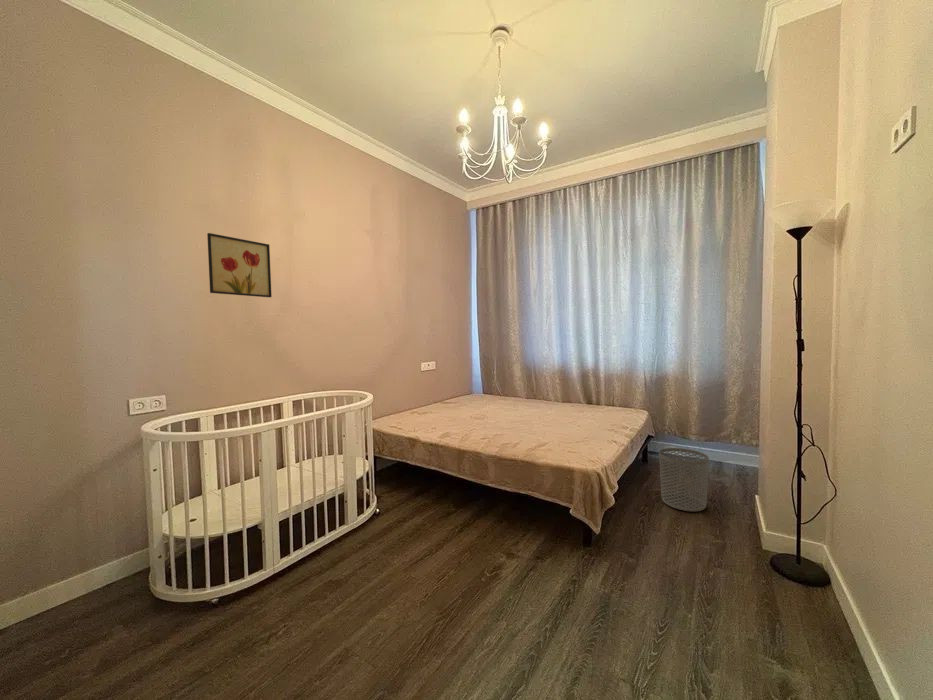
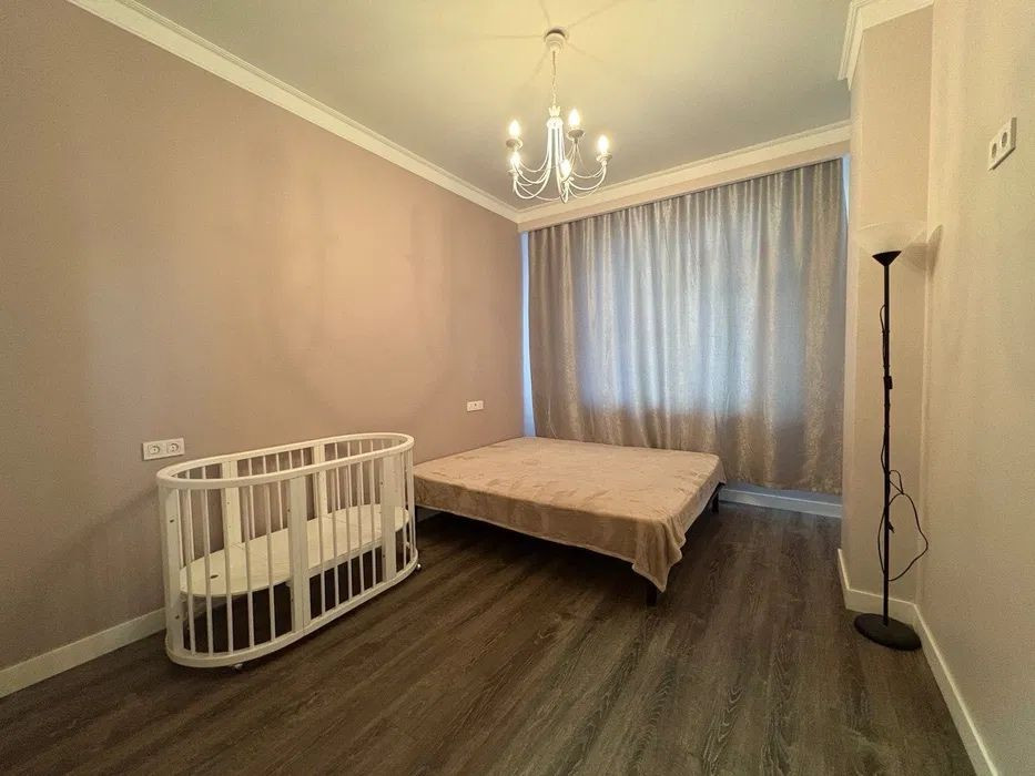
- wall art [206,232,273,298]
- waste bin [658,447,710,512]
